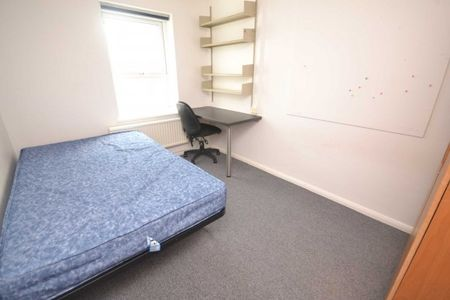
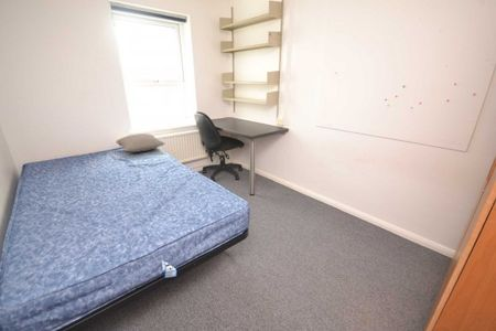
+ pillow [115,132,166,153]
